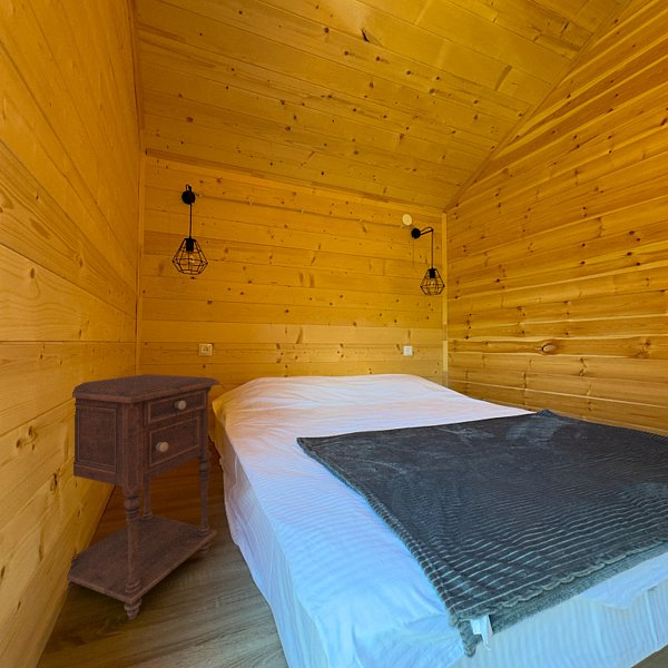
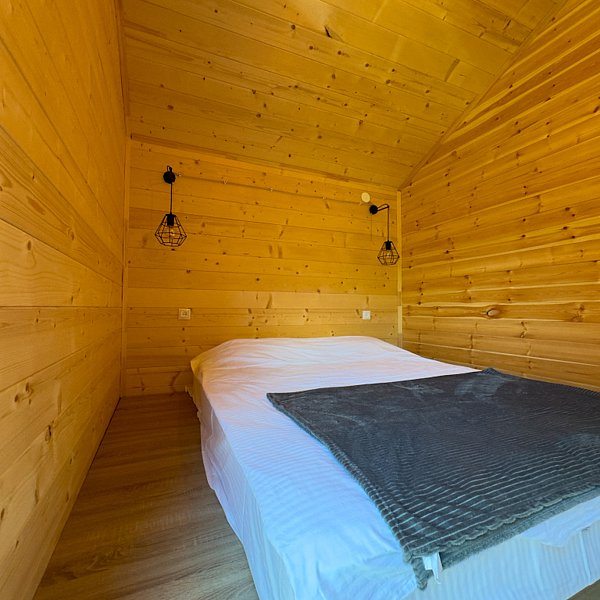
- nightstand [65,373,220,621]
